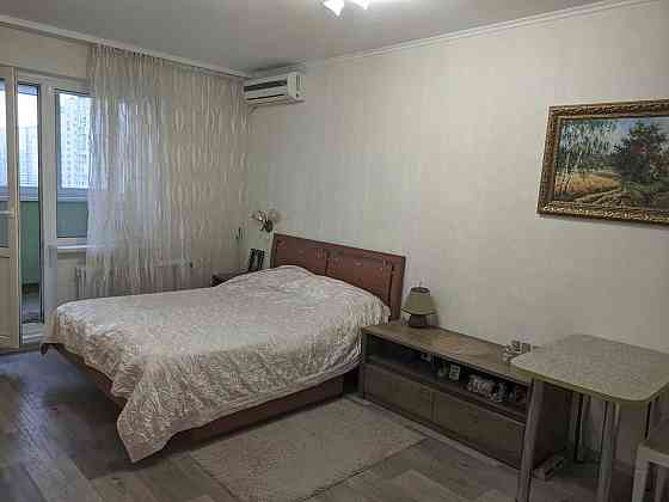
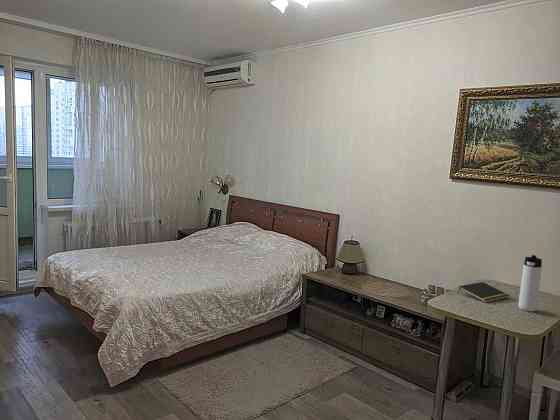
+ thermos bottle [517,254,543,312]
+ notepad [457,281,510,304]
